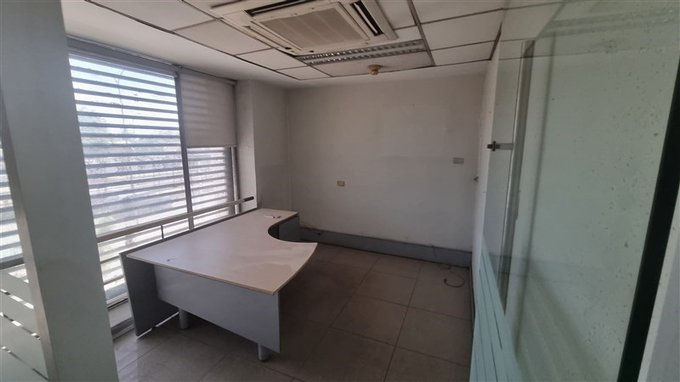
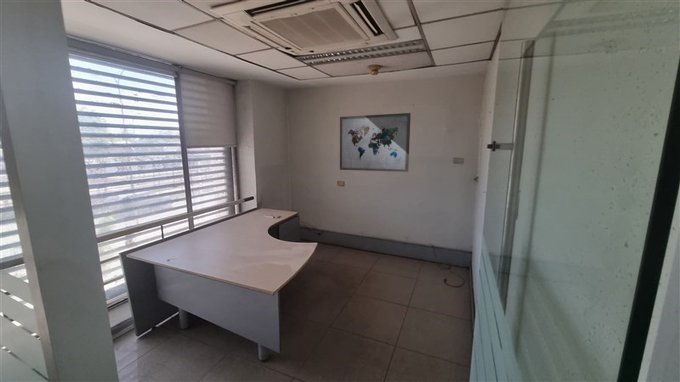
+ wall art [339,112,412,173]
